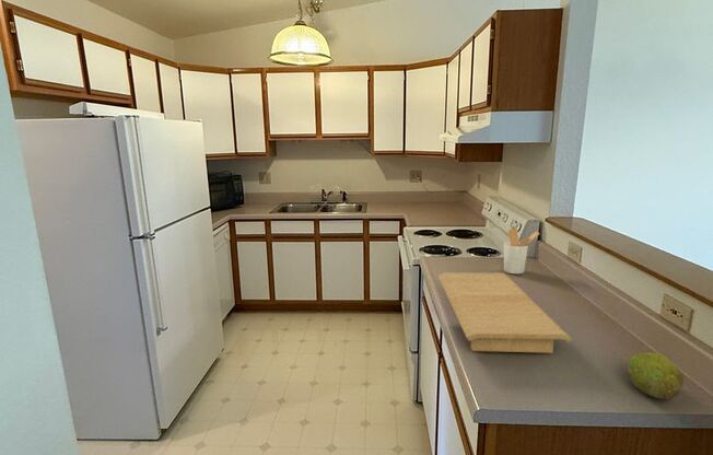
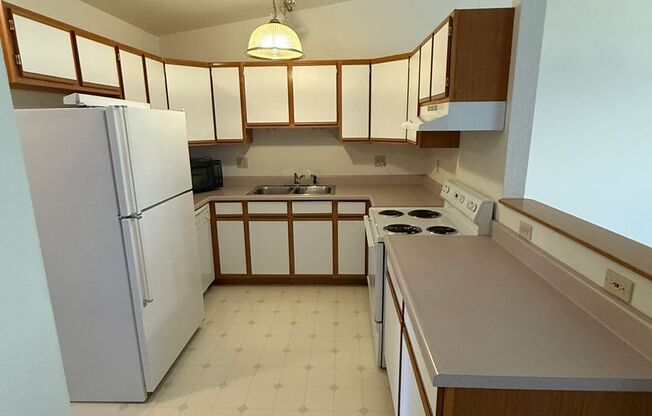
- utensil holder [503,228,540,275]
- fruit [628,351,685,400]
- cutting board [436,271,574,354]
